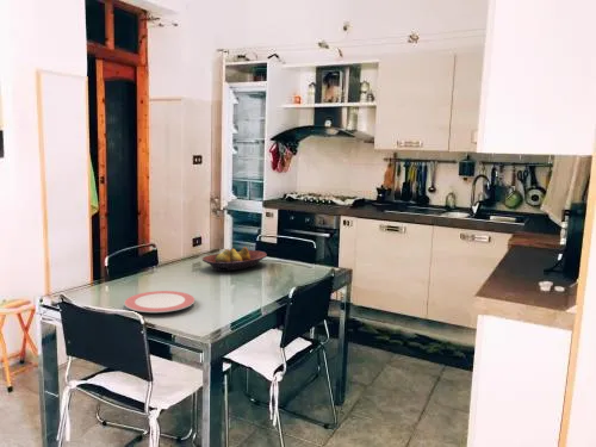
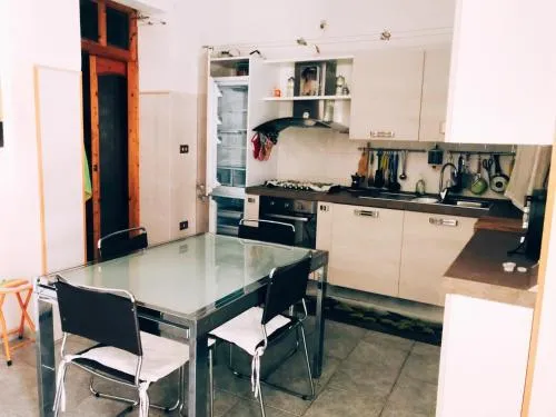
- plate [123,290,195,313]
- fruit bowl [201,246,268,273]
